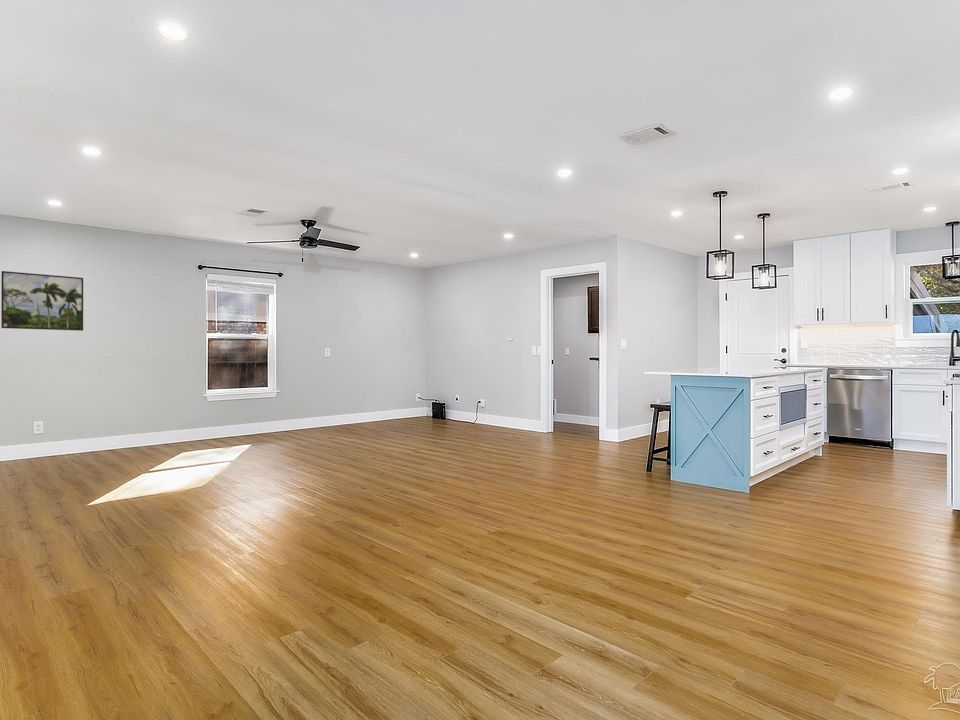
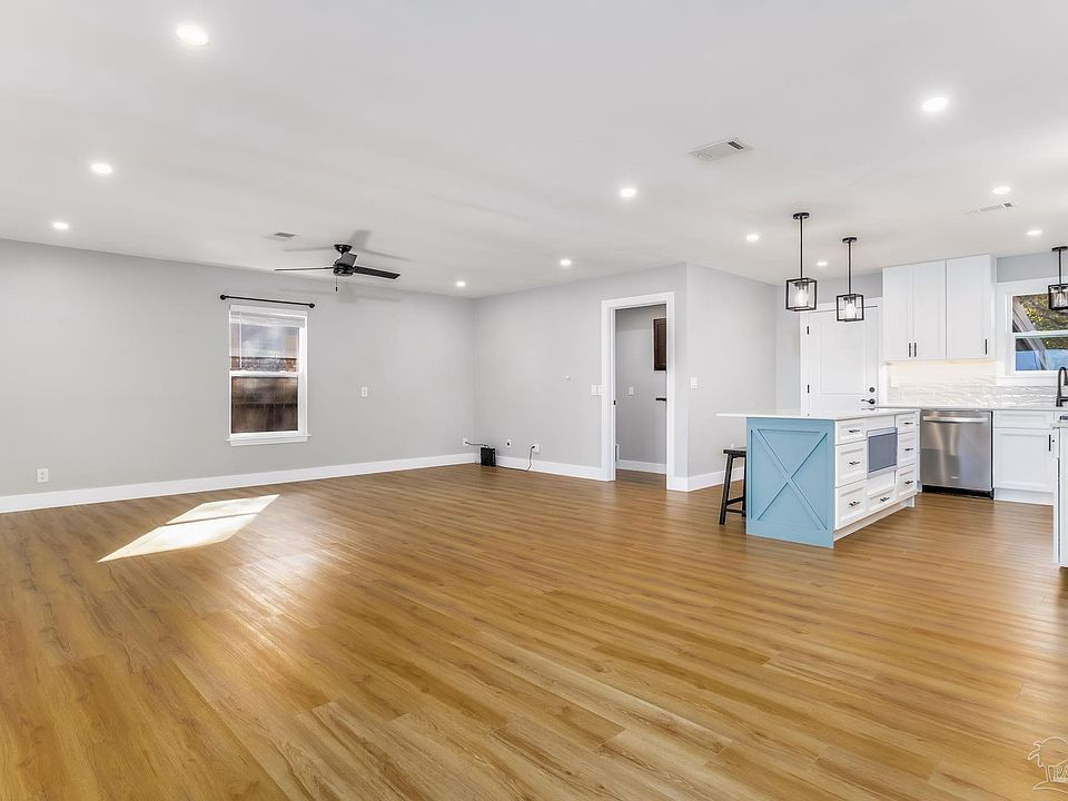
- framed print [0,270,84,332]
